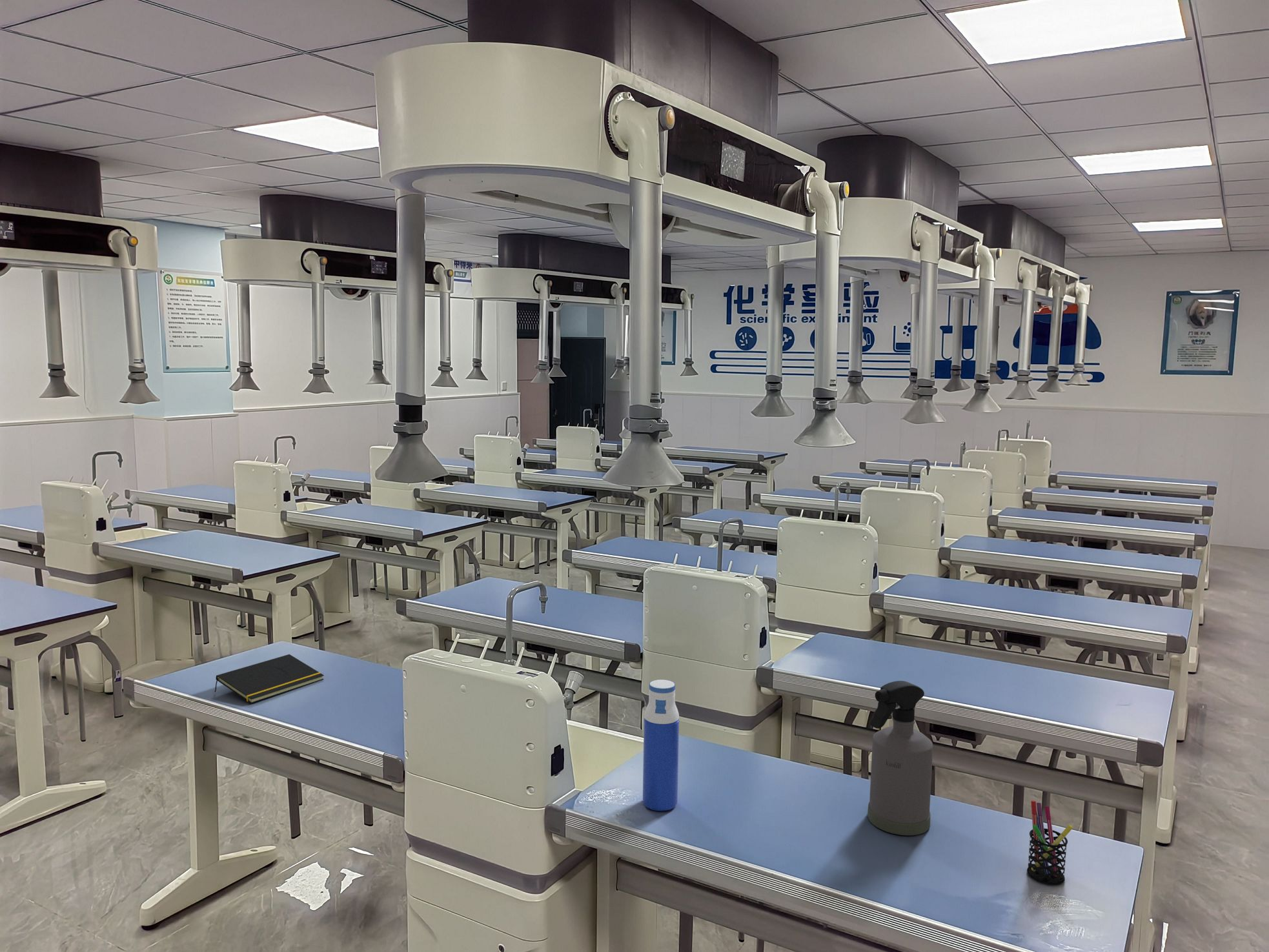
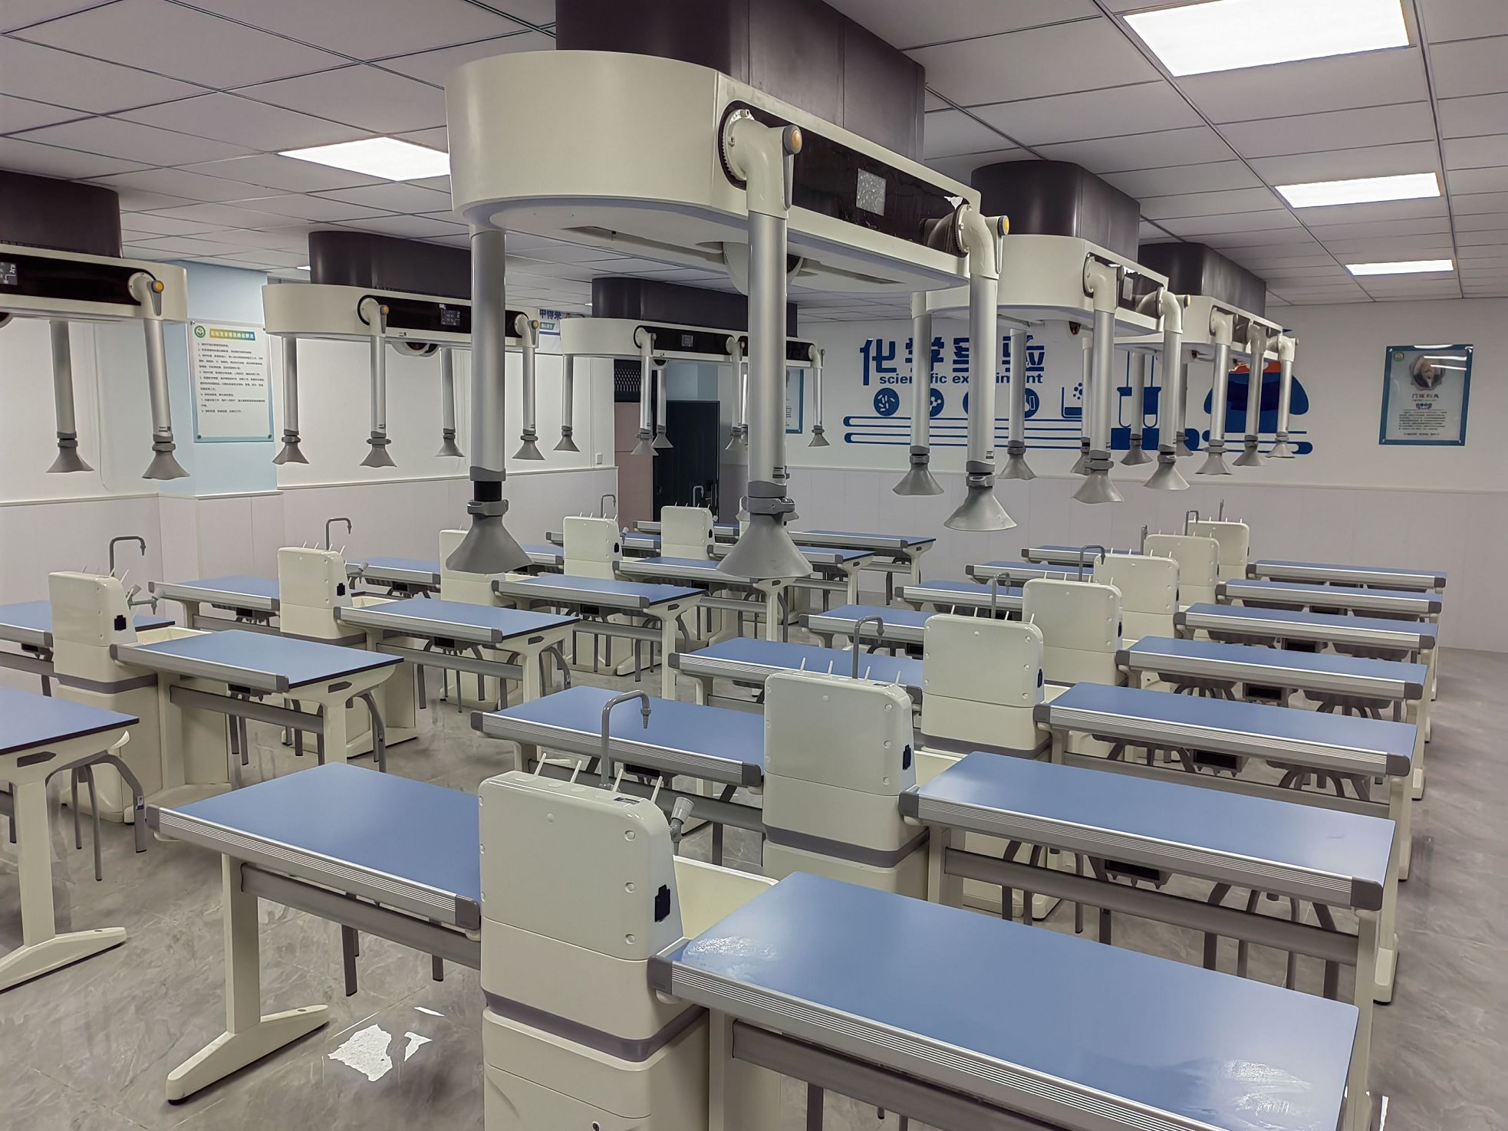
- spray bottle [867,680,933,836]
- pen holder [1026,800,1073,886]
- notepad [214,654,325,704]
- water bottle [642,679,680,811]
